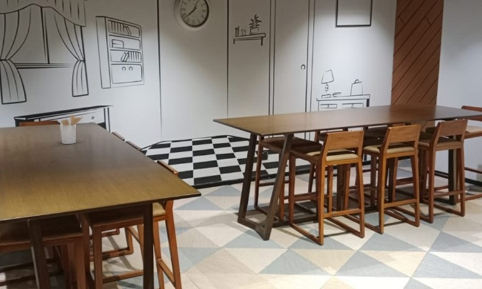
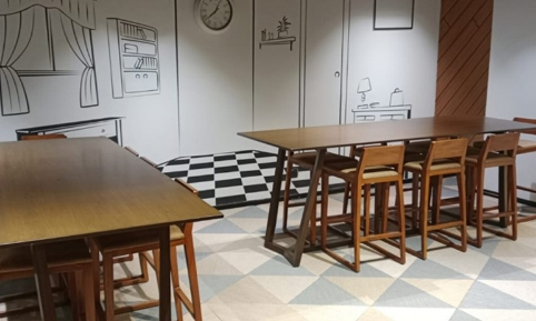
- utensil holder [59,114,84,145]
